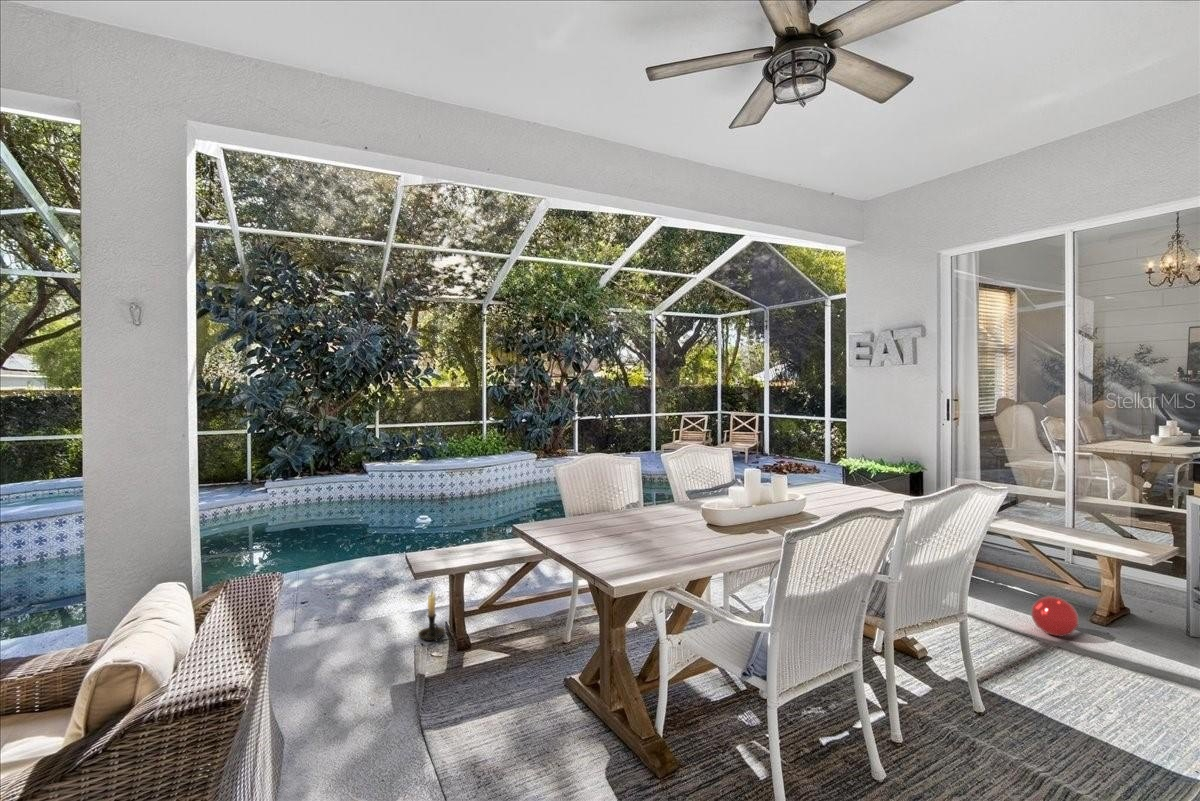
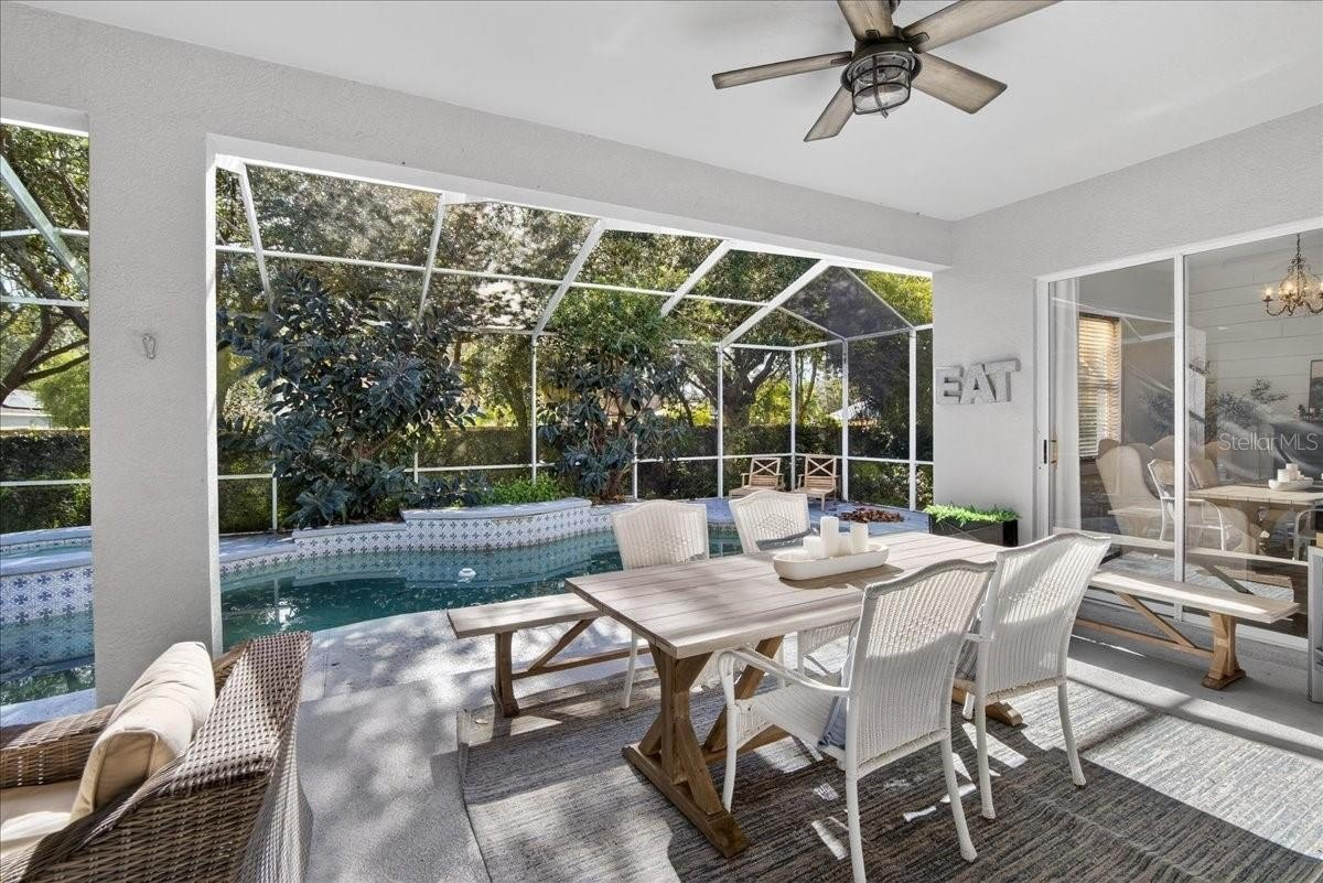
- candle holder [417,587,446,643]
- ball [1030,595,1080,638]
